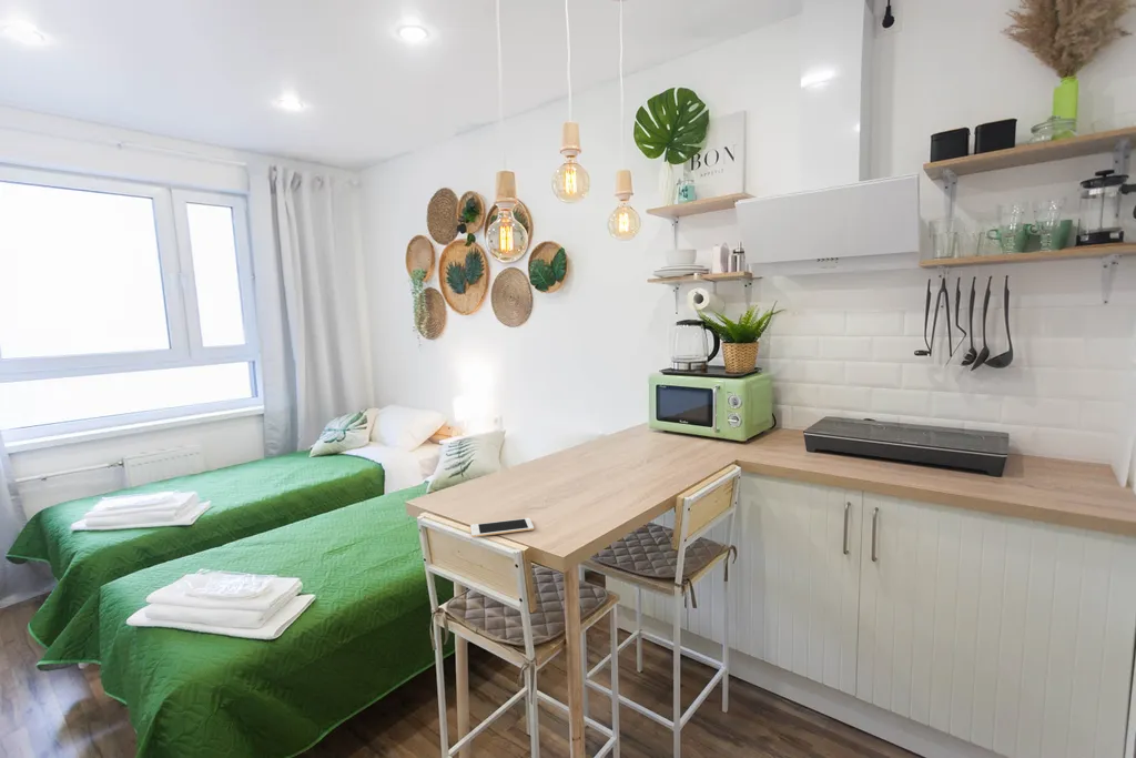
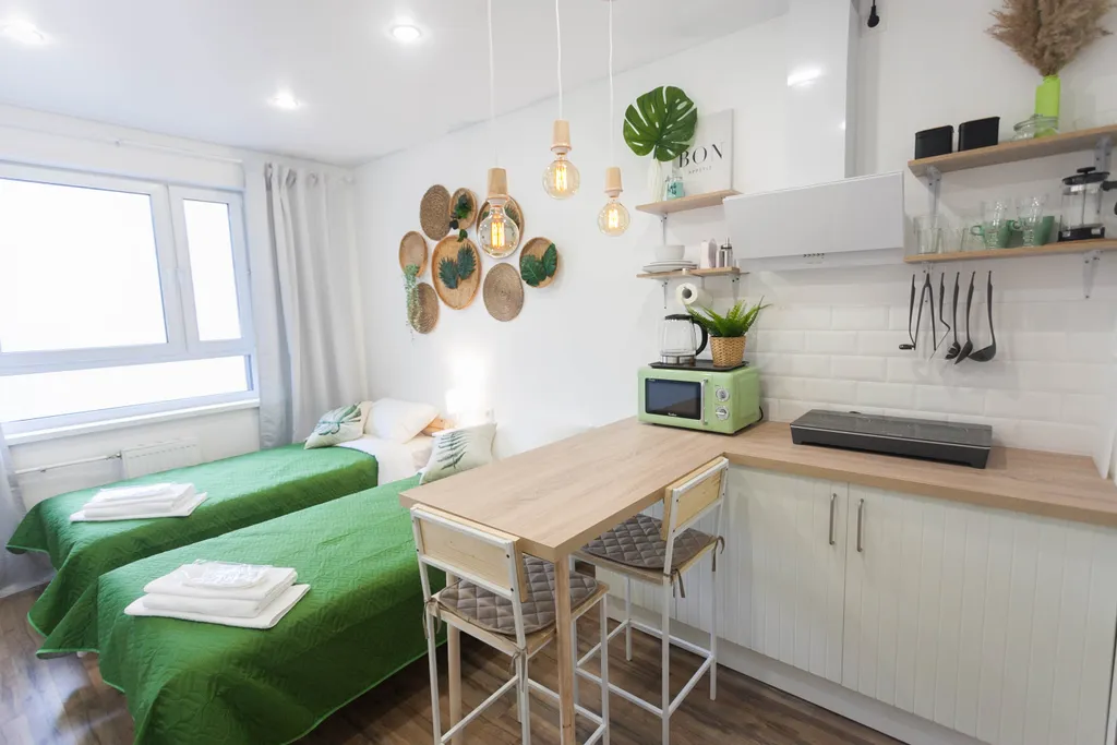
- cell phone [469,517,535,538]
